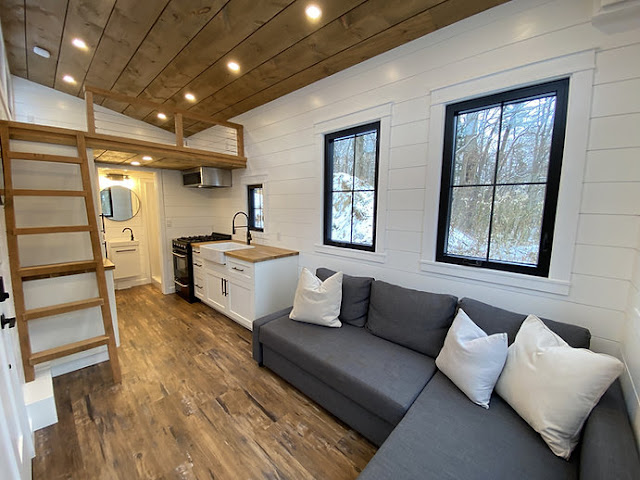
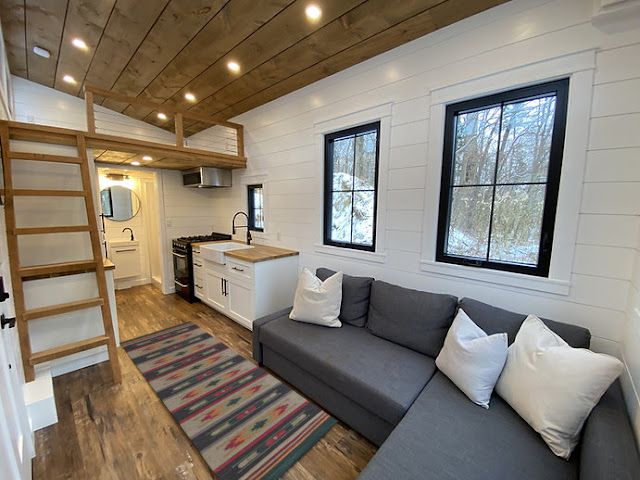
+ rug [119,320,339,480]
